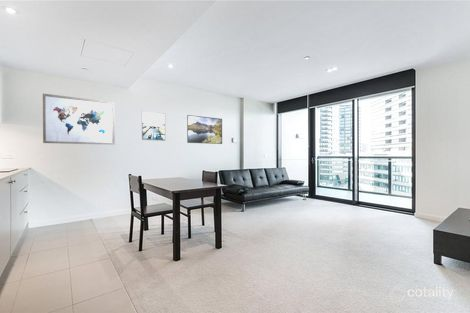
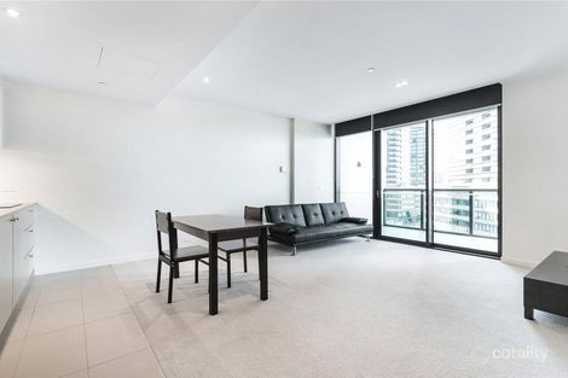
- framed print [141,110,166,142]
- wall art [42,93,116,146]
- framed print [186,114,223,145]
